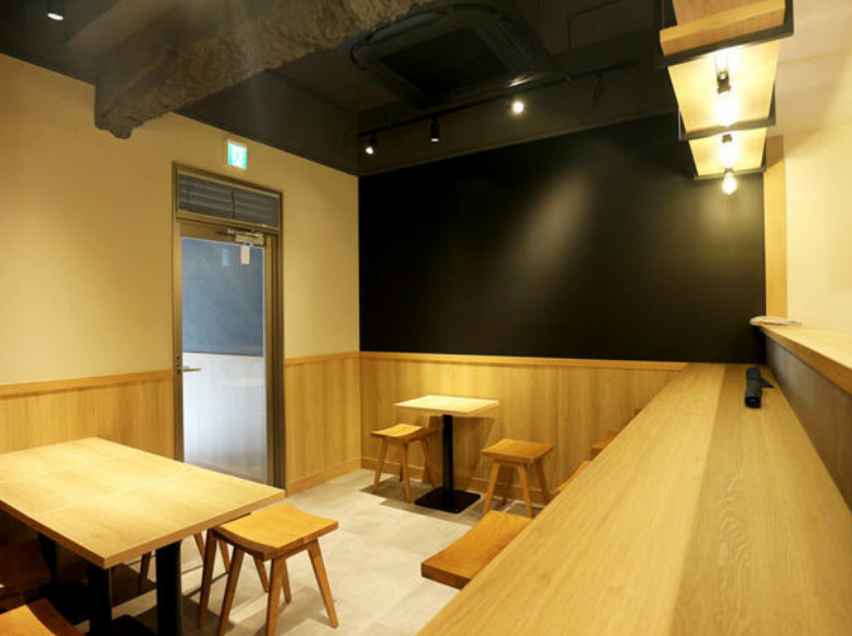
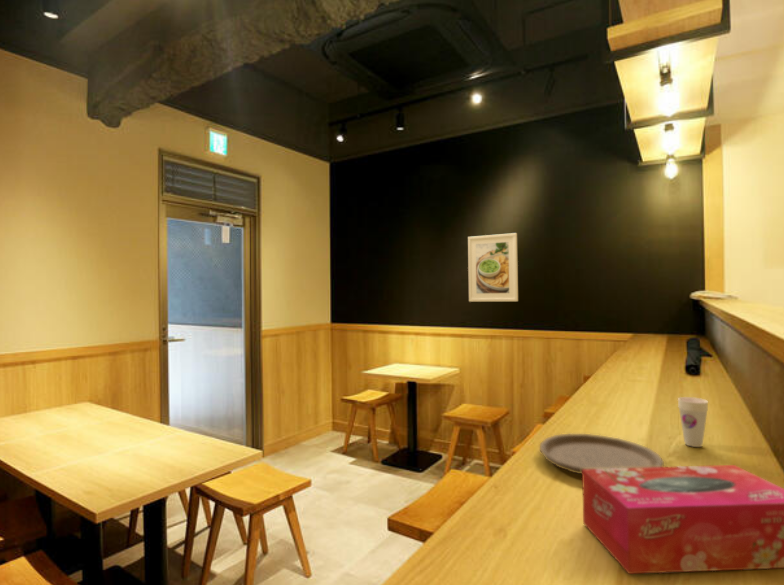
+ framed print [467,232,519,303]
+ plate [539,433,665,475]
+ cup [677,396,709,448]
+ tissue box [581,464,784,575]
